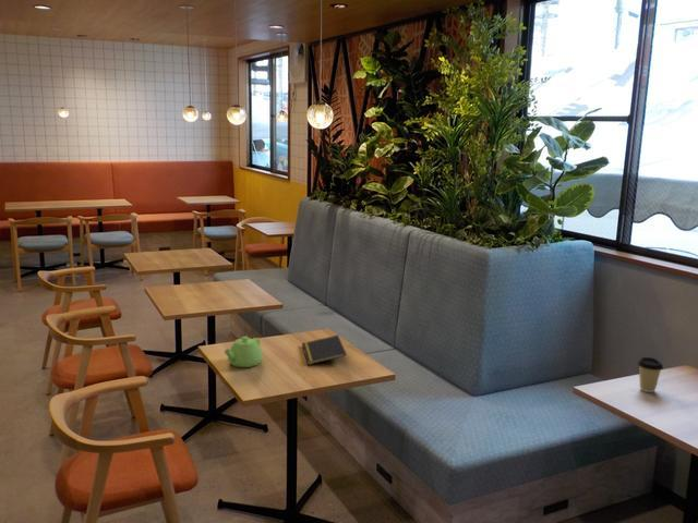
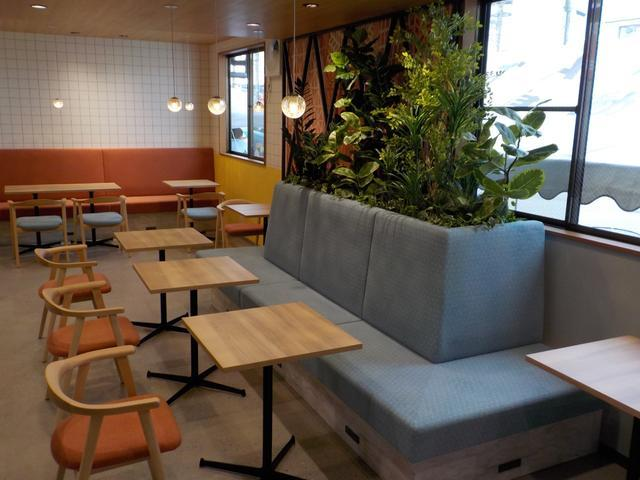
- coffee cup [637,356,664,393]
- notepad [301,335,348,366]
- teapot [224,336,264,368]
